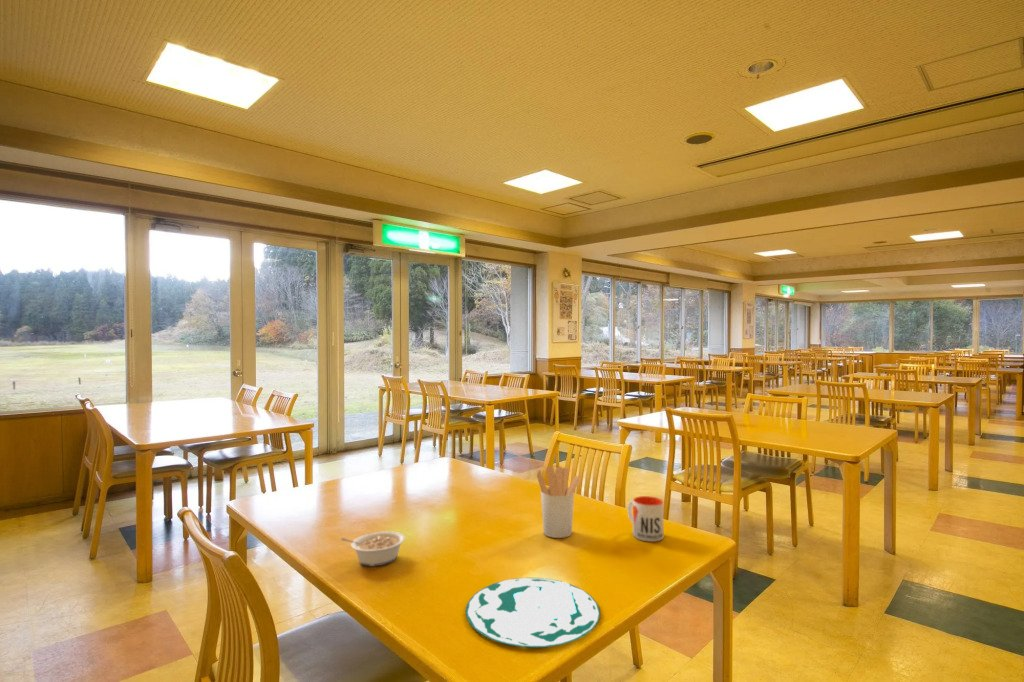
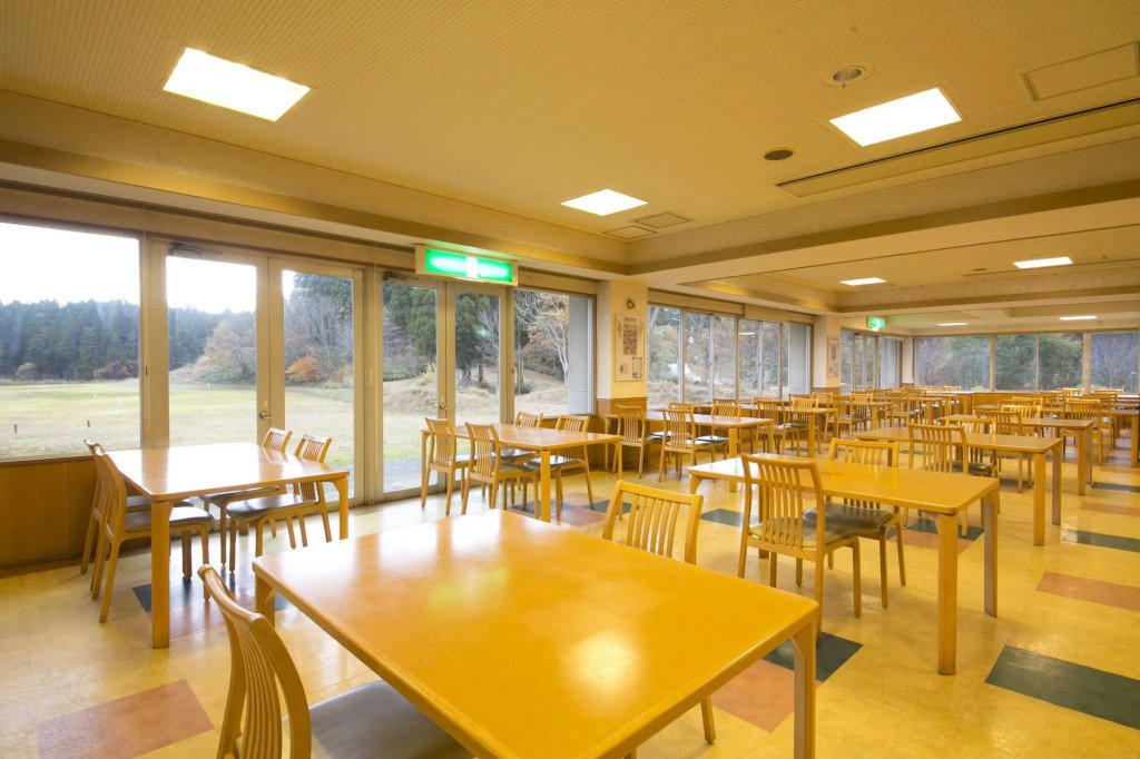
- utensil holder [536,465,582,539]
- plate [465,577,601,648]
- legume [339,530,406,567]
- mug [627,495,664,543]
